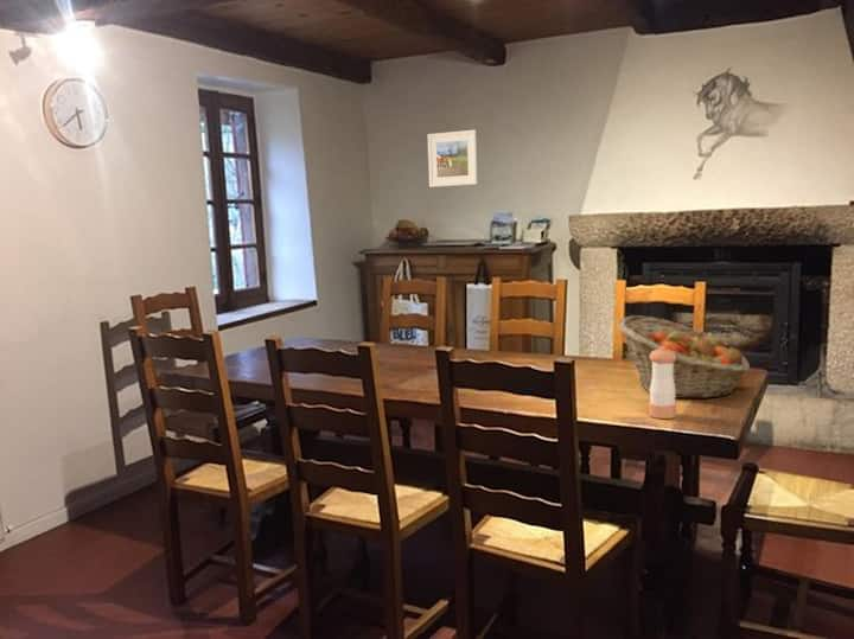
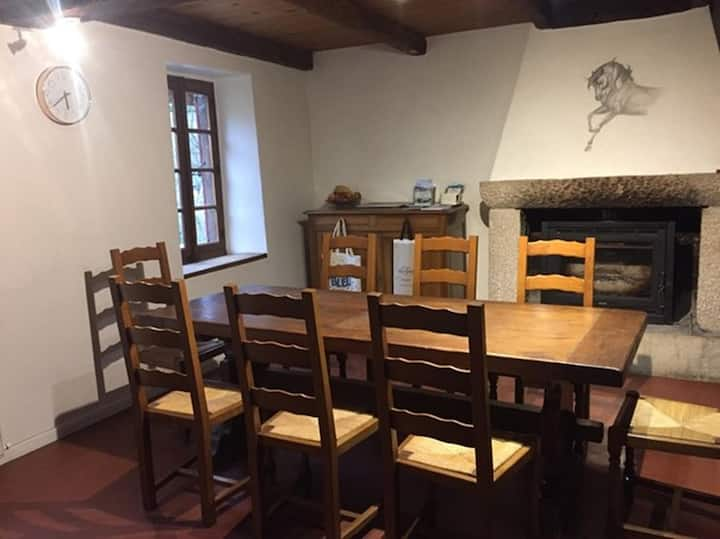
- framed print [426,129,479,188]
- pepper shaker [648,346,677,420]
- fruit basket [617,314,751,400]
